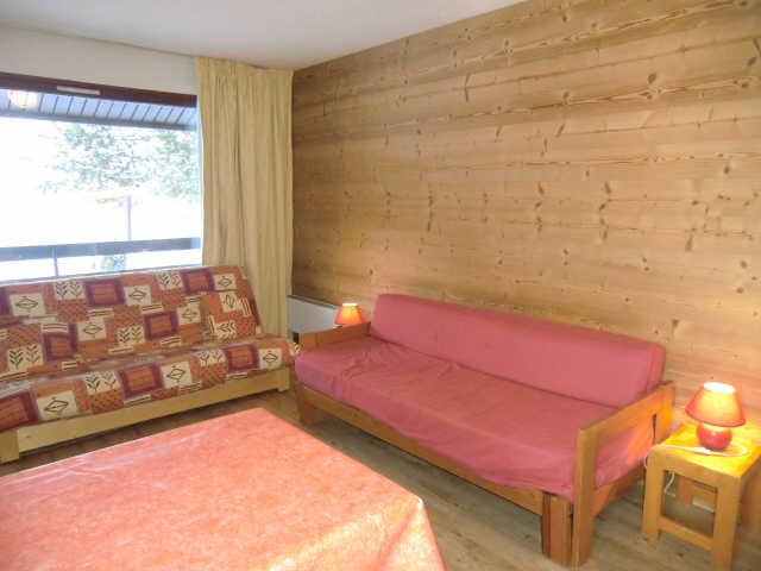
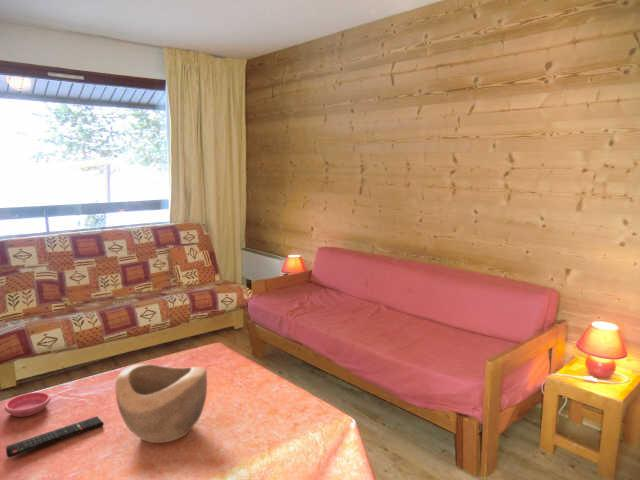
+ decorative bowl [114,363,208,444]
+ remote control [5,415,104,458]
+ saucer [3,391,51,418]
